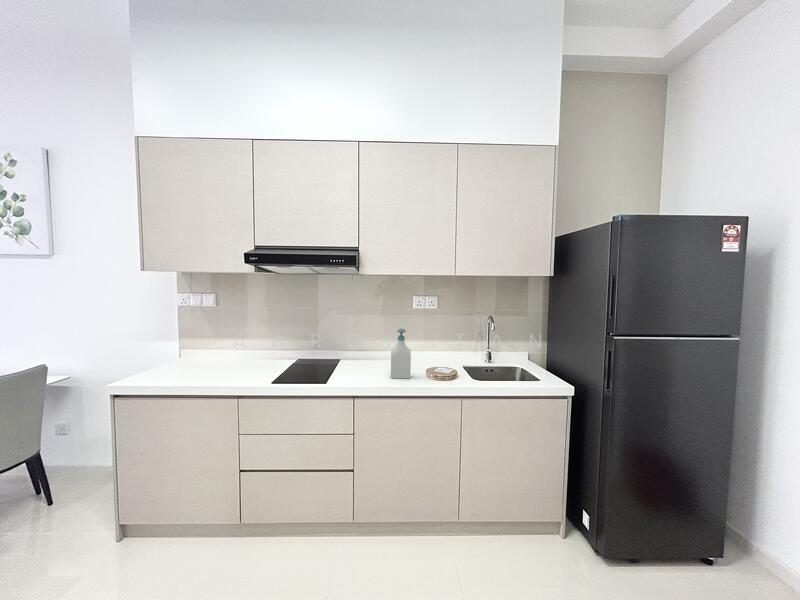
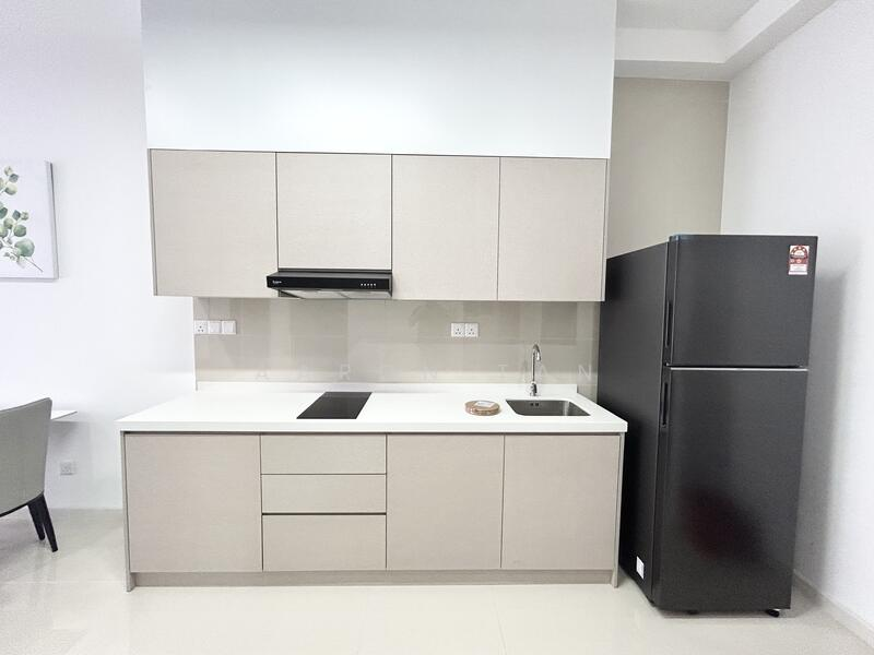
- soap bottle [390,328,412,379]
